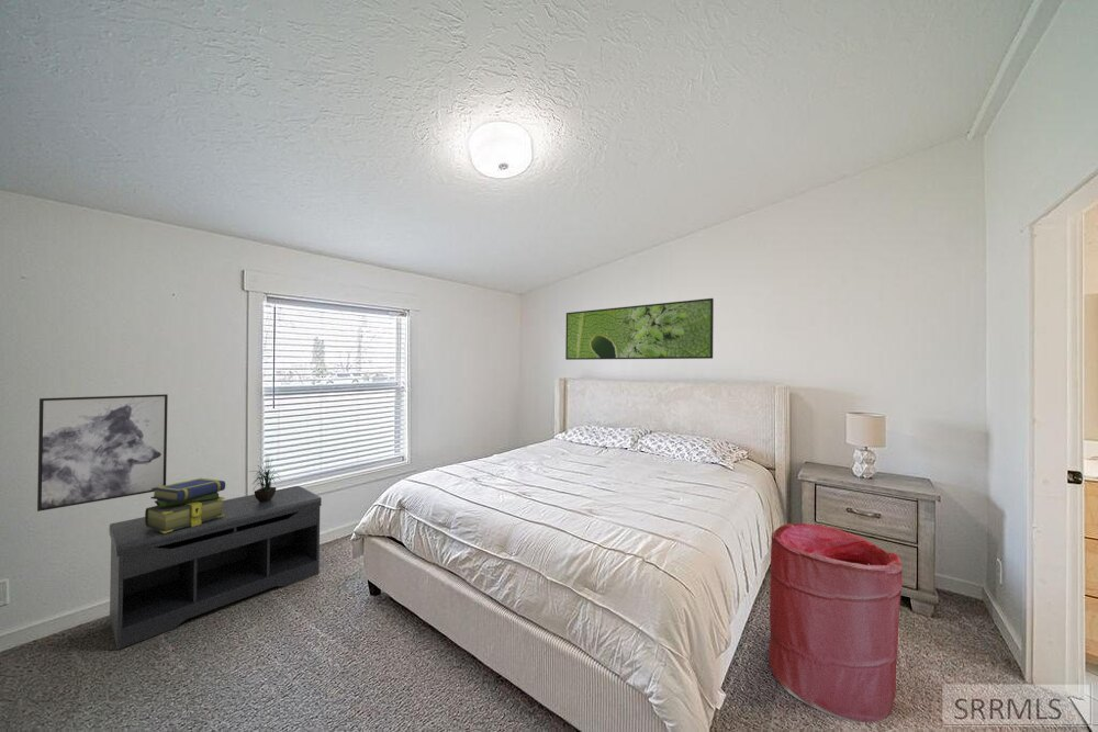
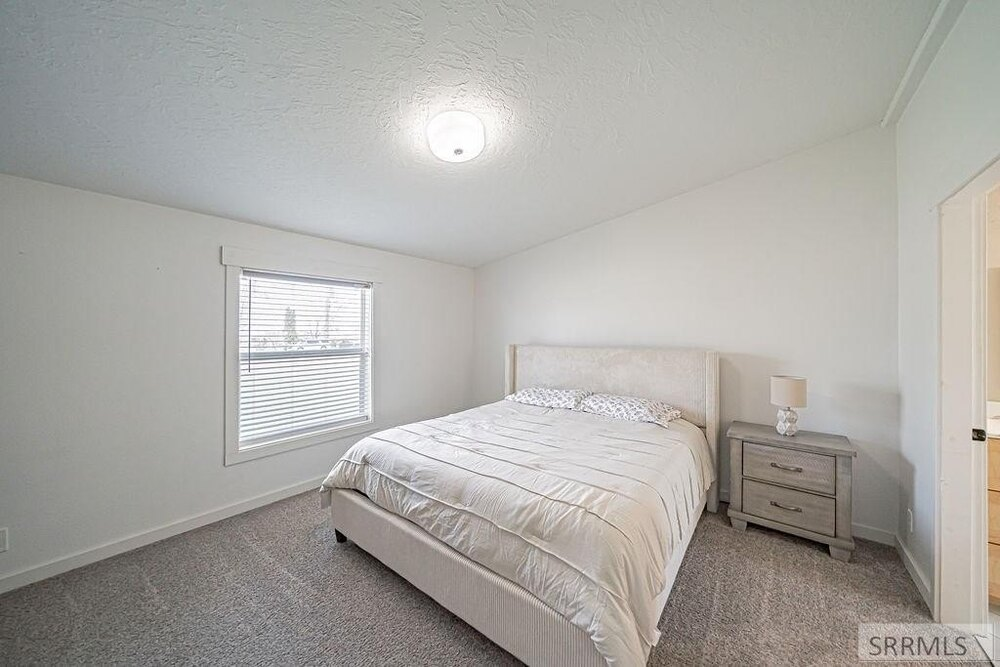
- wall art [36,393,169,513]
- stack of books [144,477,226,533]
- laundry hamper [768,522,904,723]
- potted plant [249,451,282,503]
- bench [108,485,323,651]
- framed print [564,297,715,361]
